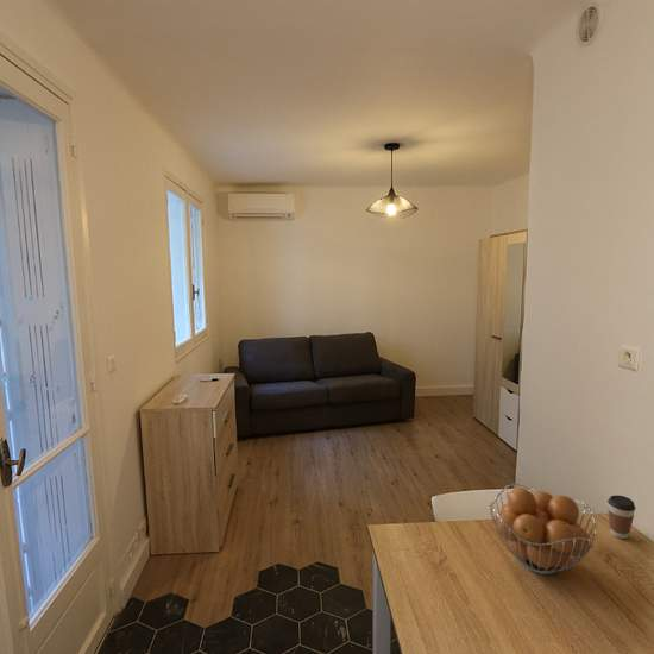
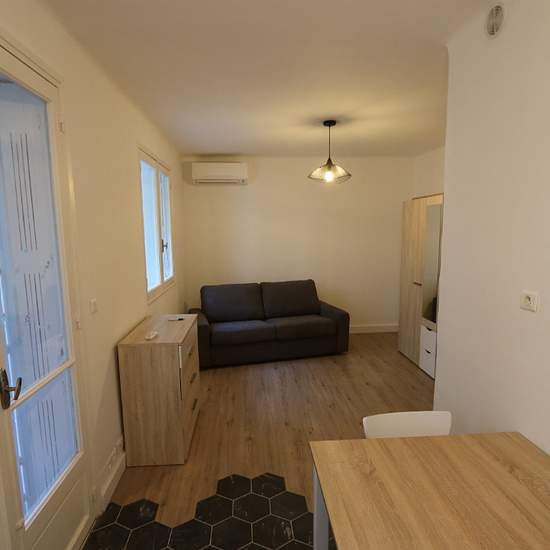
- fruit basket [489,483,598,576]
- coffee cup [606,495,636,540]
